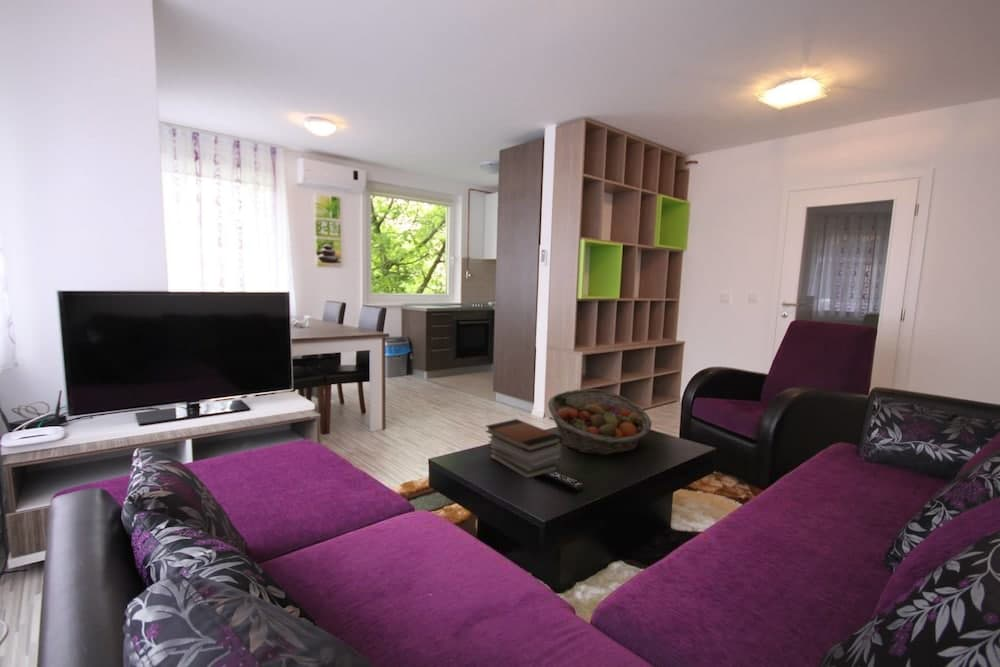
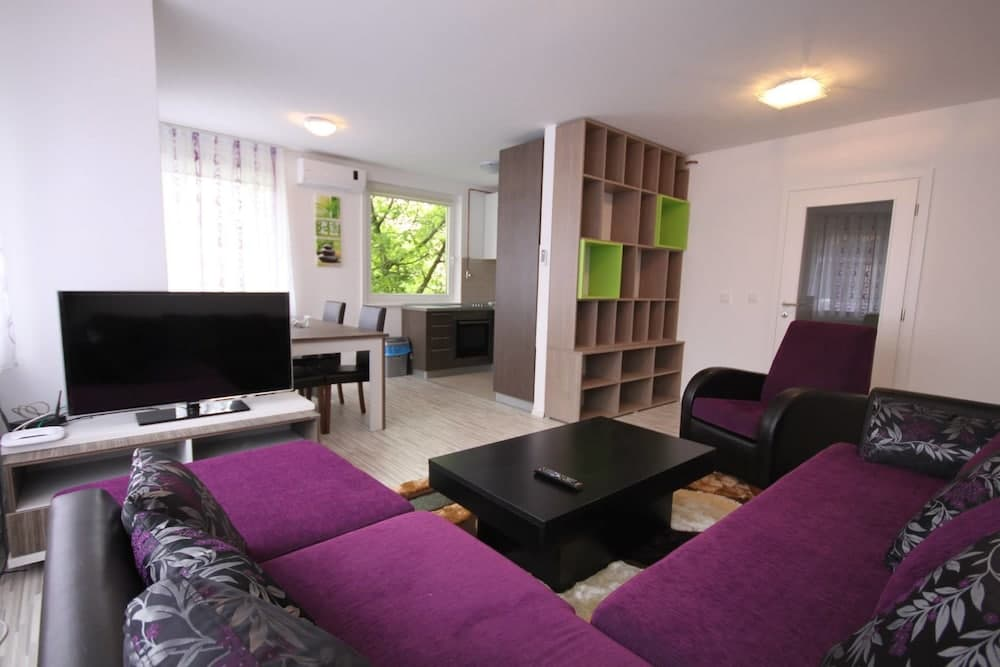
- book stack [484,418,563,480]
- fruit basket [547,388,653,456]
